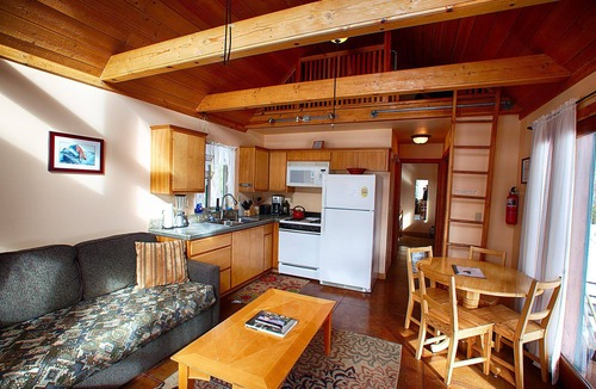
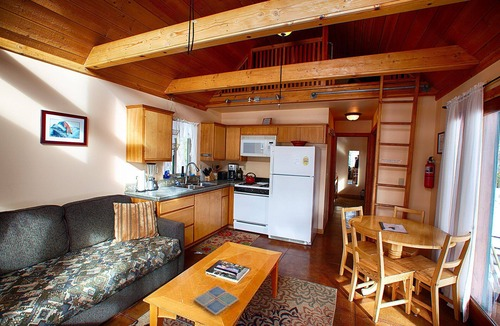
+ drink coaster [193,285,240,316]
